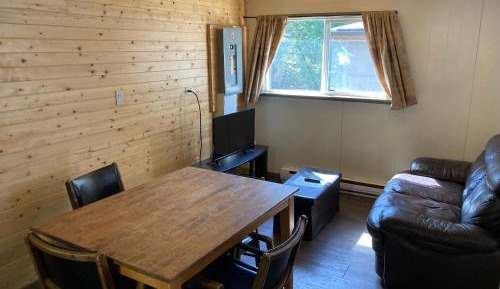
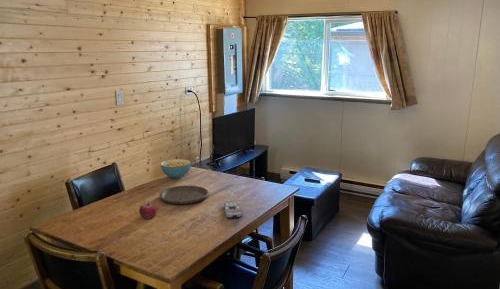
+ cereal bowl [160,158,192,179]
+ fruit [138,201,158,220]
+ remote control [223,200,244,219]
+ plate [159,185,210,205]
